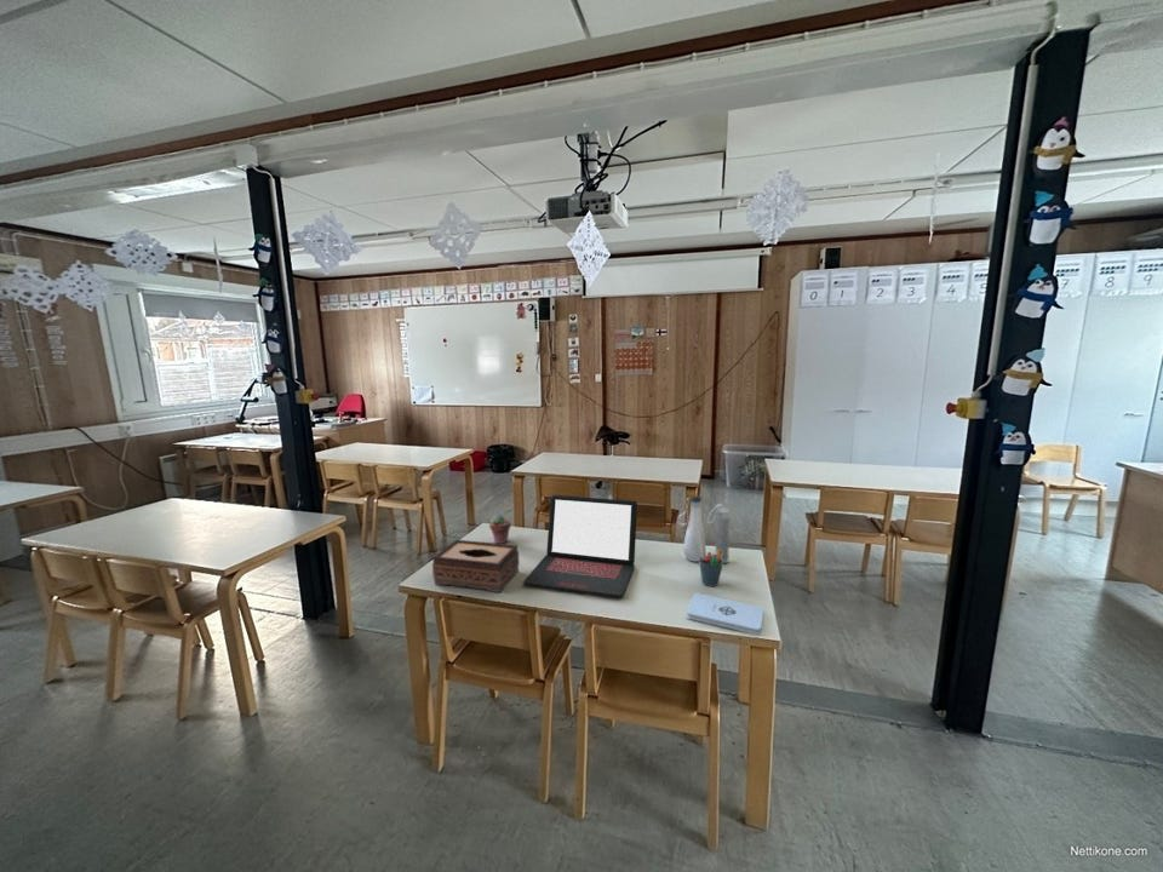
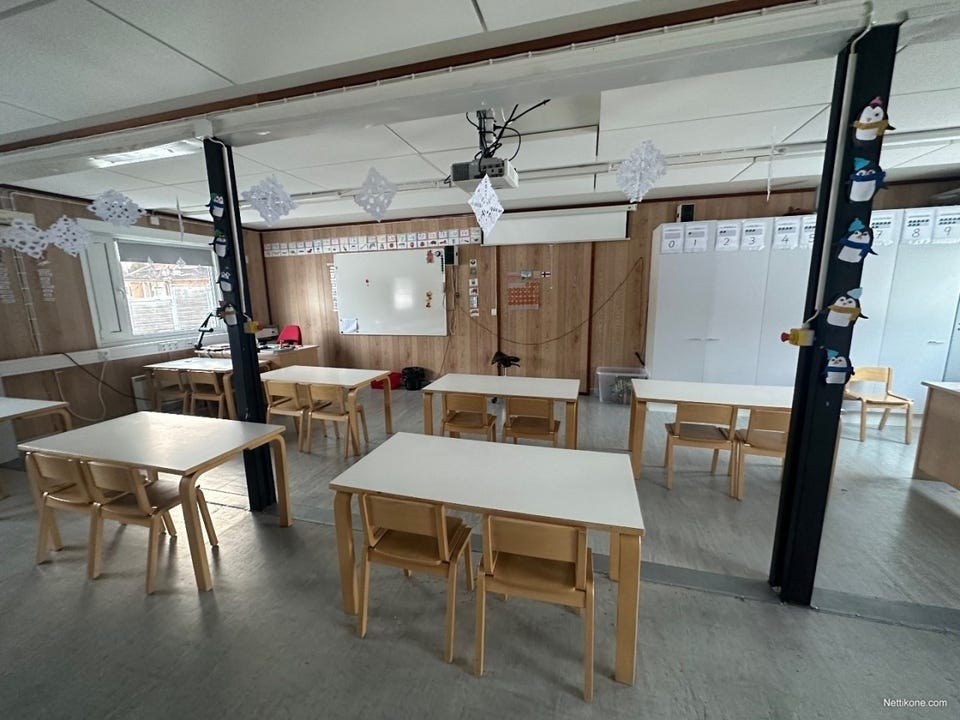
- water bottle [676,494,732,564]
- laptop [522,494,638,598]
- notepad [686,592,766,636]
- tissue box [431,539,521,593]
- pen holder [698,544,723,587]
- potted succulent [488,514,512,544]
